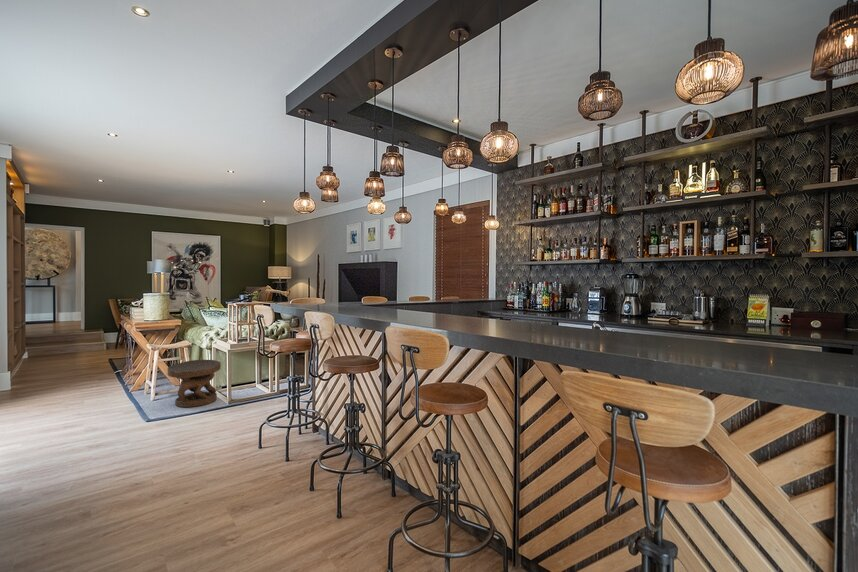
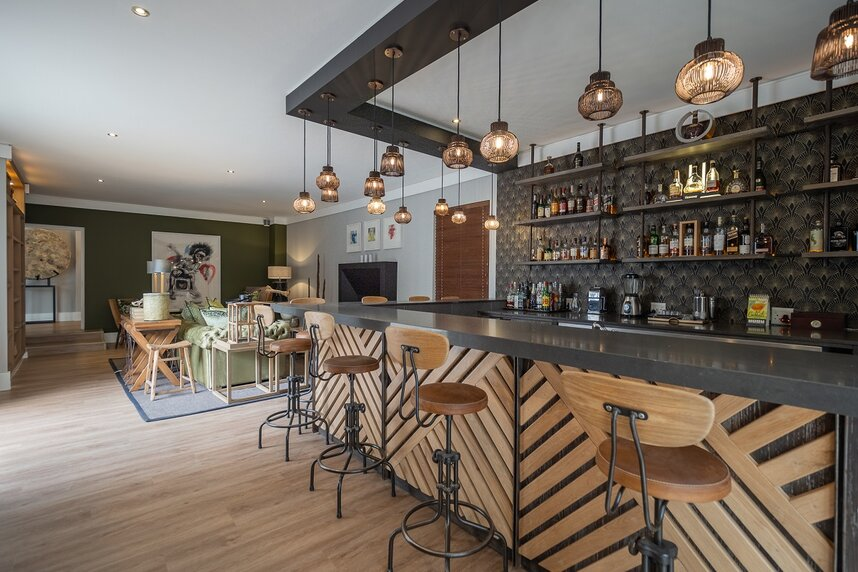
- carved stool [167,359,222,408]
